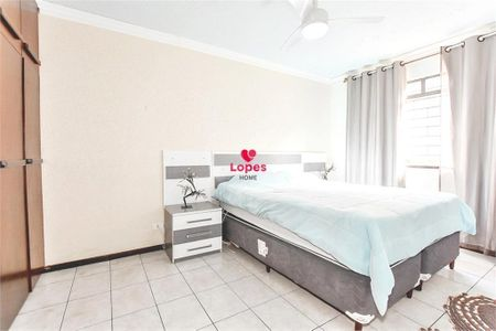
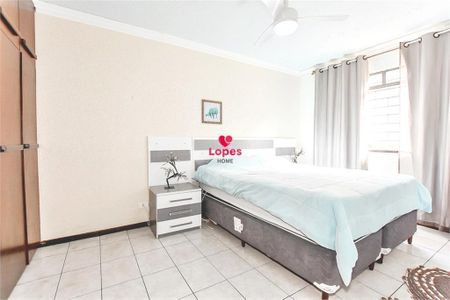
+ wall art [201,98,223,125]
